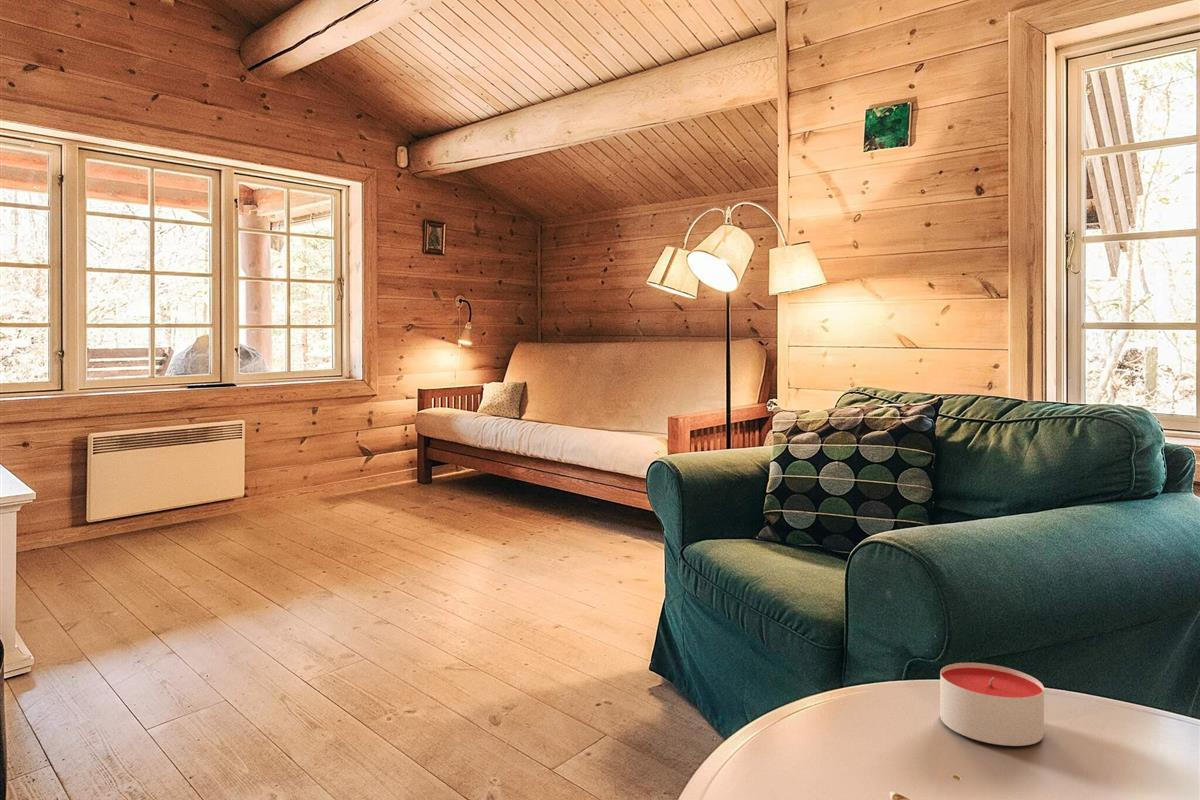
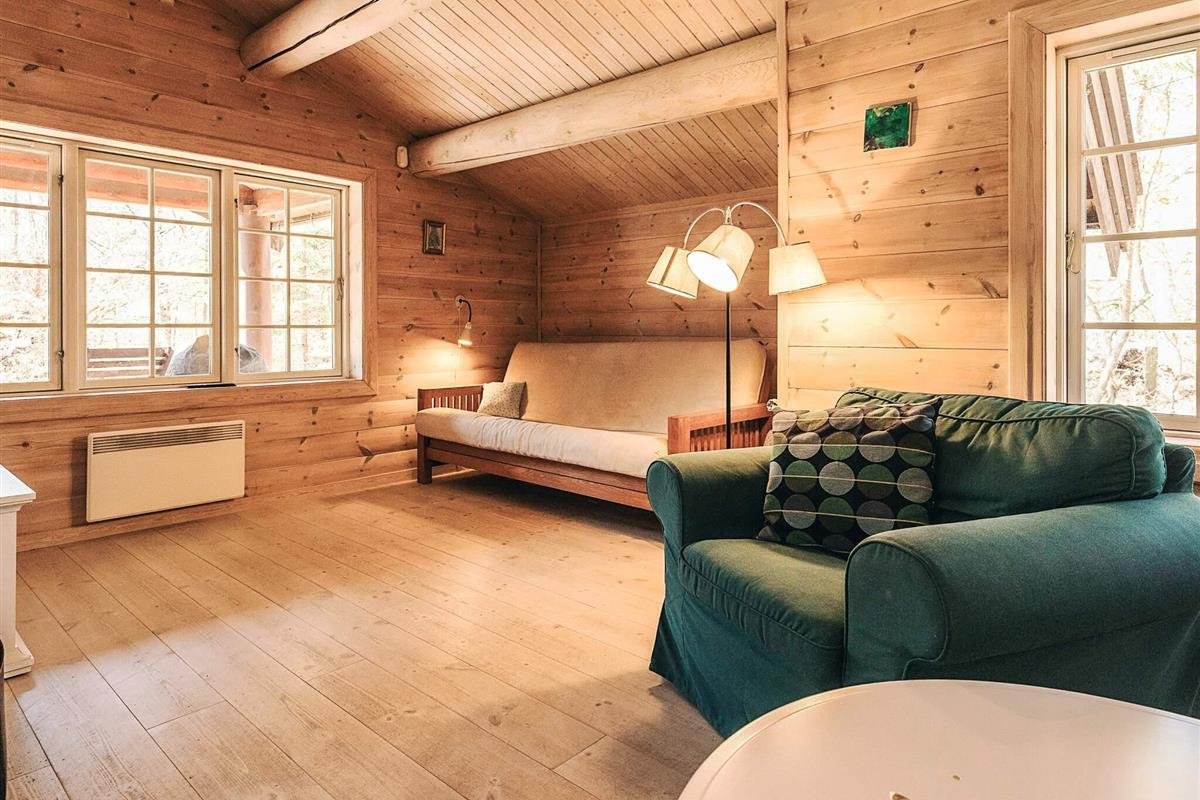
- candle [939,662,1045,747]
